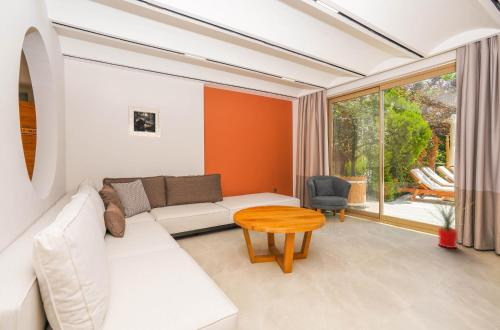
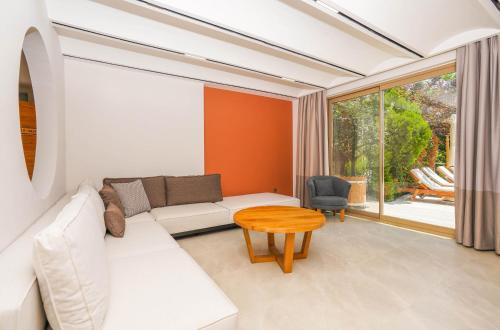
- house plant [423,193,475,249]
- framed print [127,105,161,138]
